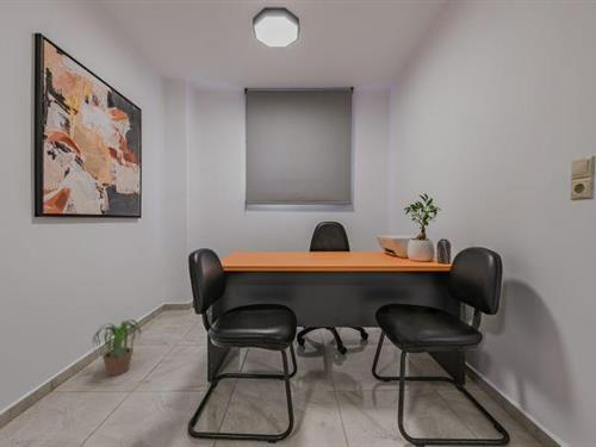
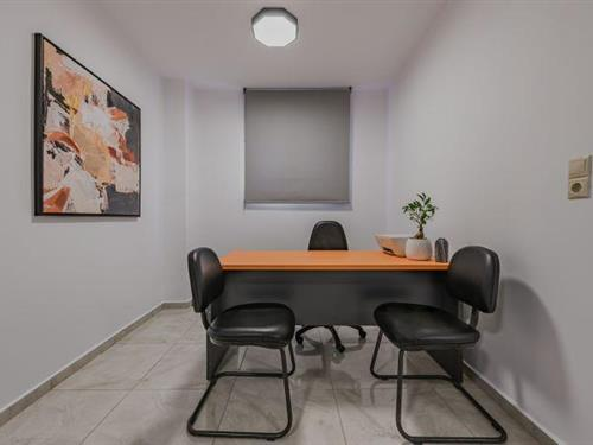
- potted plant [85,318,144,377]
